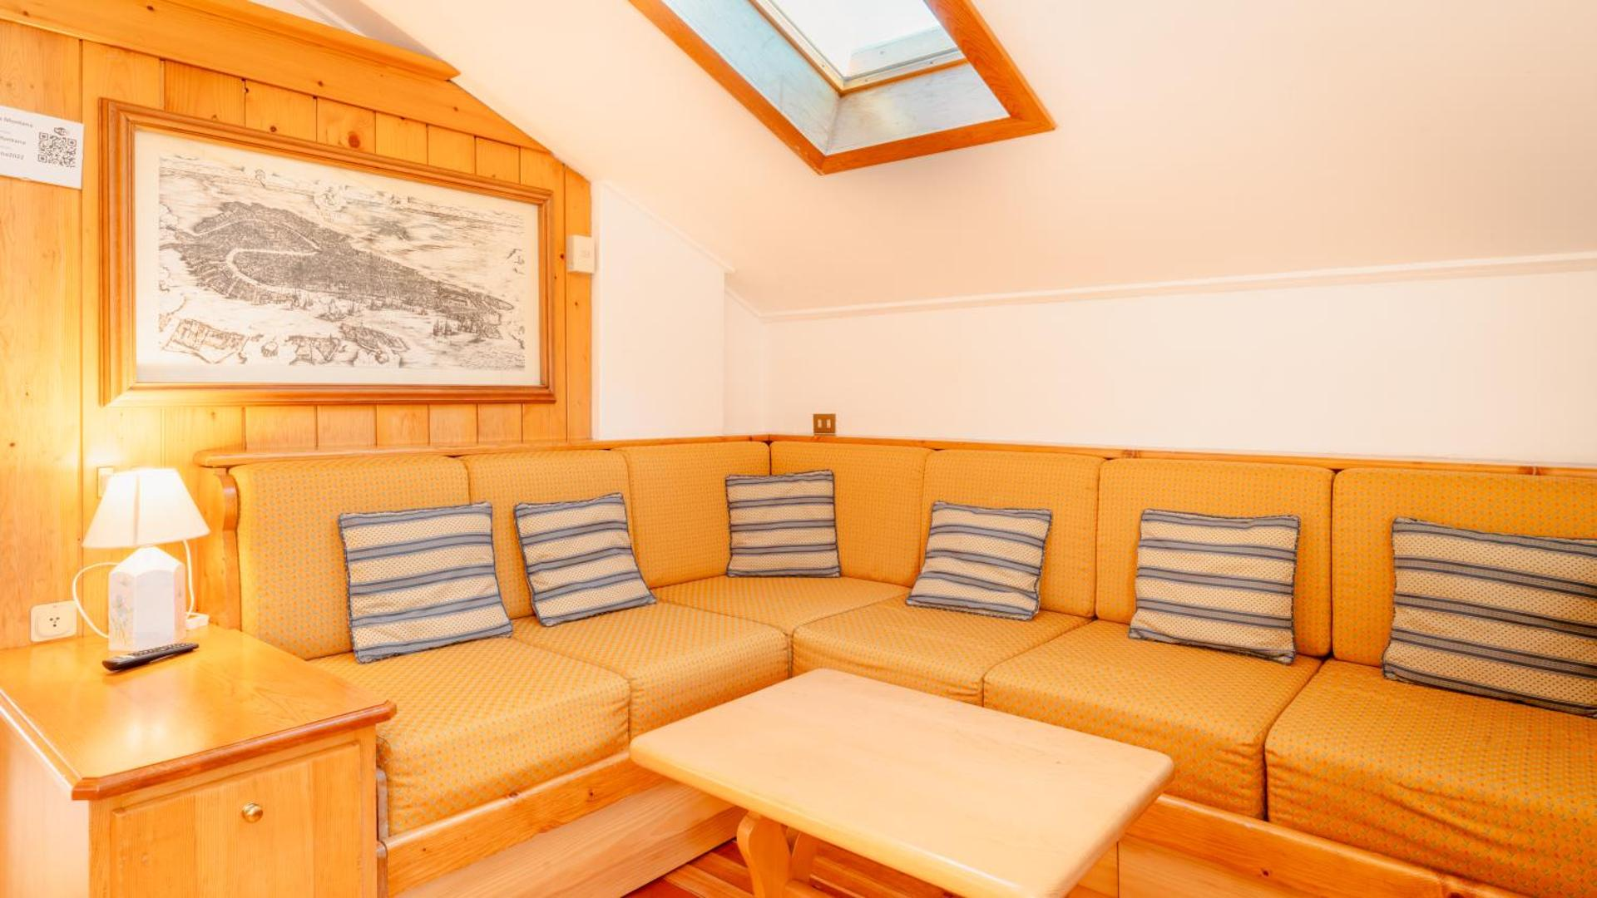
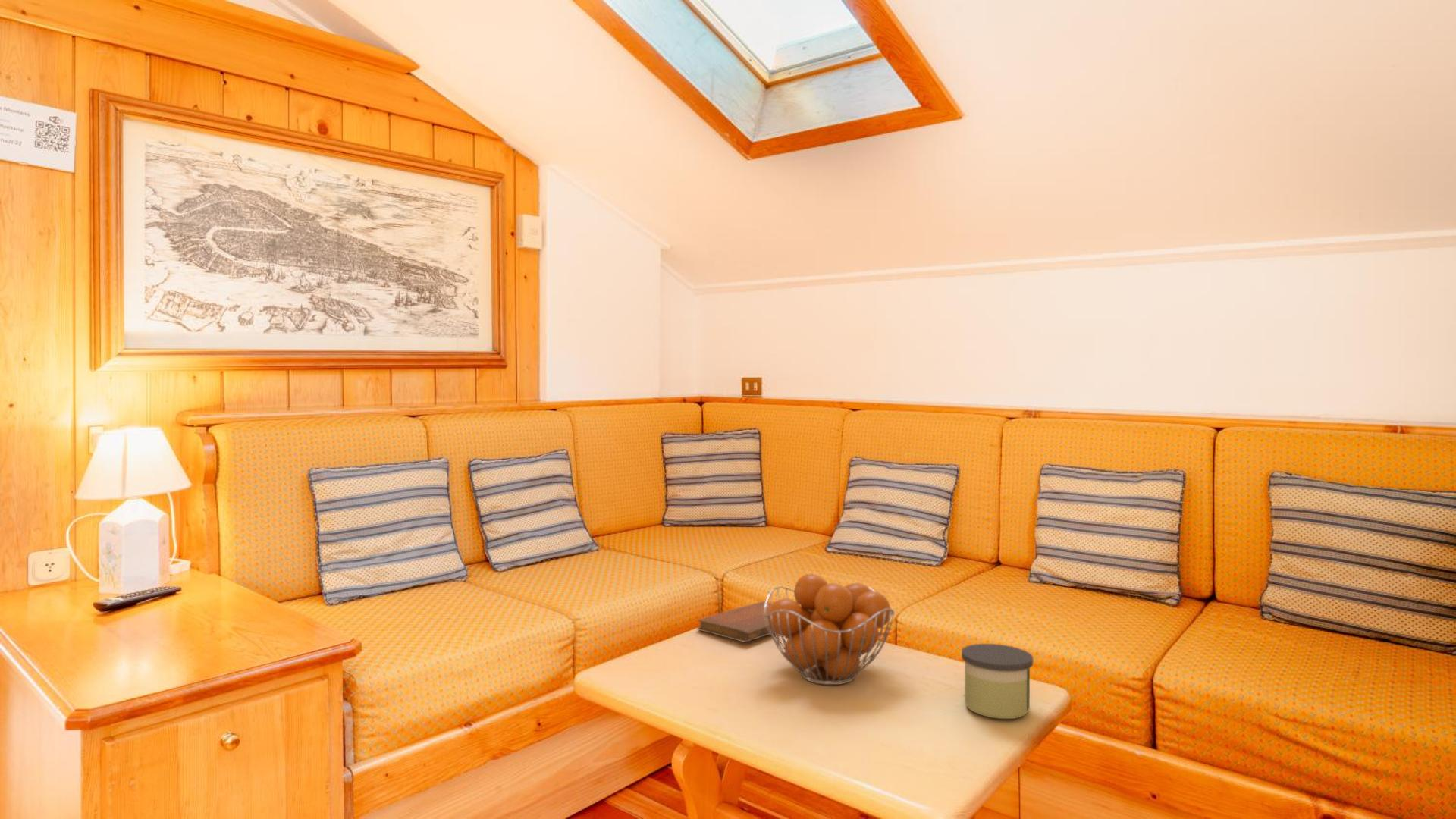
+ fruit basket [764,573,896,686]
+ candle [961,643,1034,720]
+ notebook [696,601,774,643]
